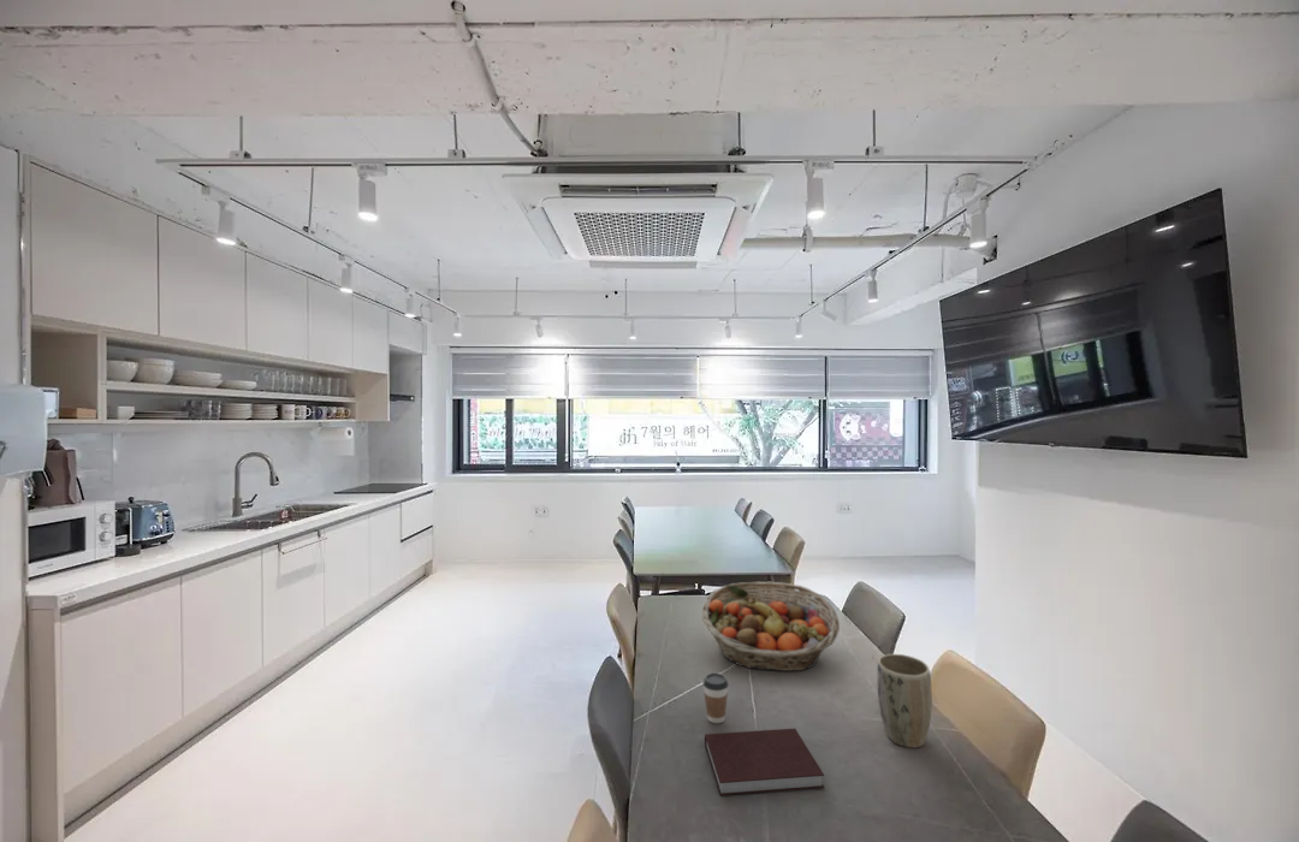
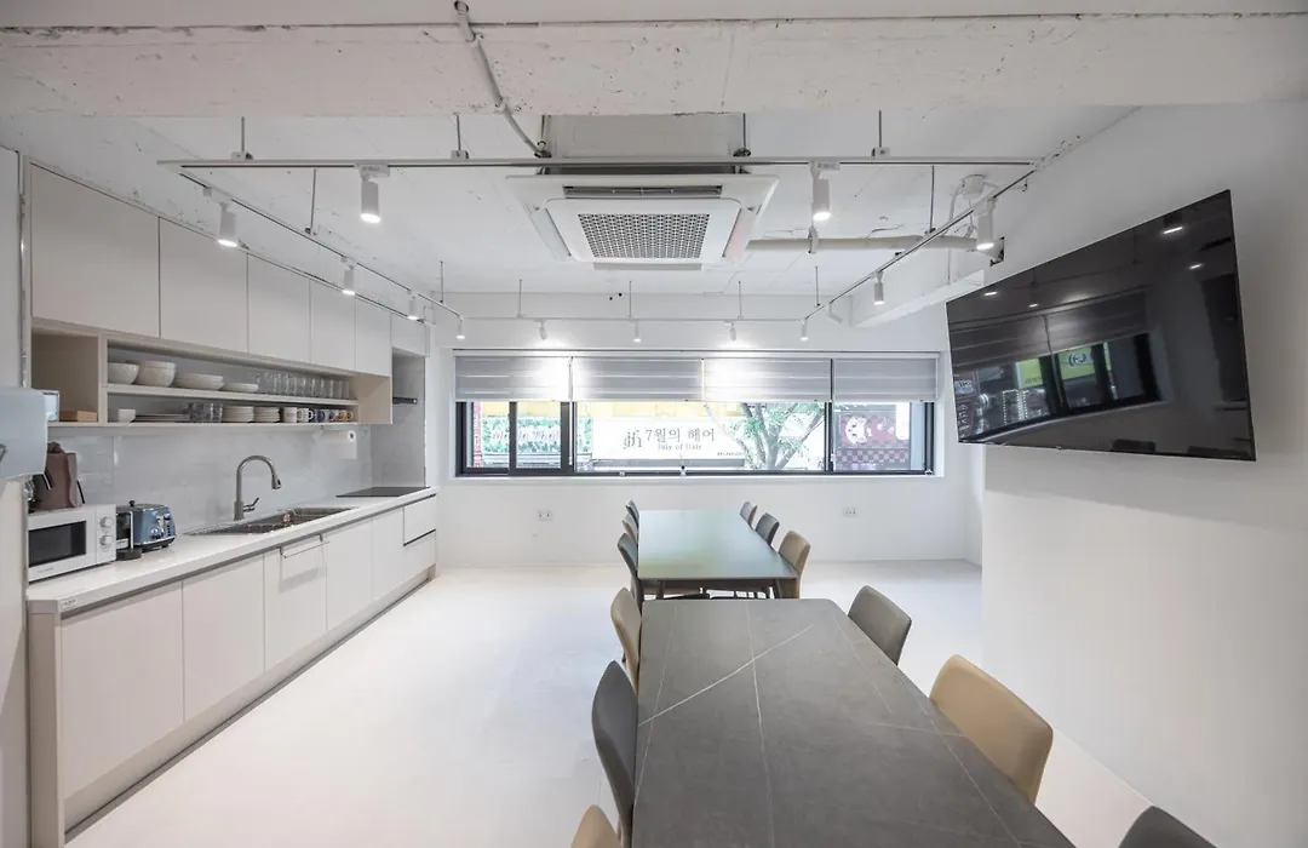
- fruit basket [701,581,841,672]
- coffee cup [702,672,729,724]
- plant pot [877,653,933,749]
- notebook [704,728,825,797]
